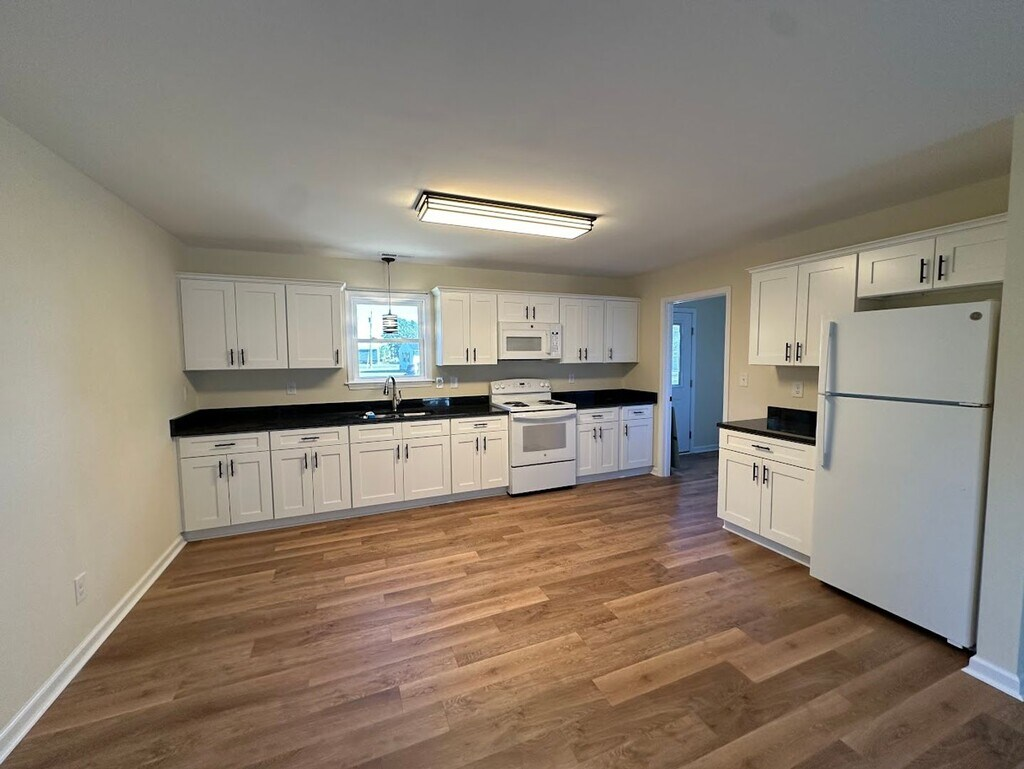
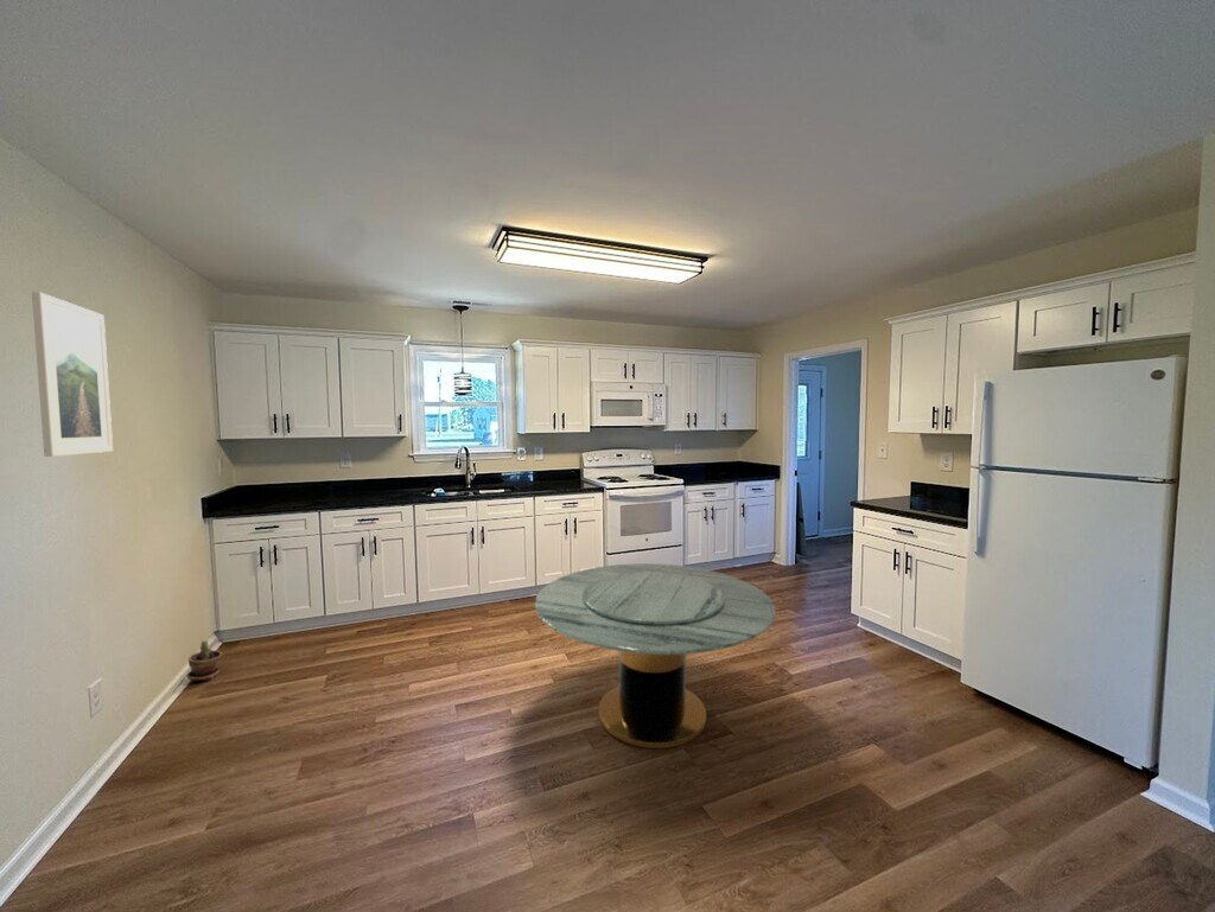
+ potted plant [185,639,223,682]
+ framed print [31,291,114,458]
+ dining table [534,562,777,750]
